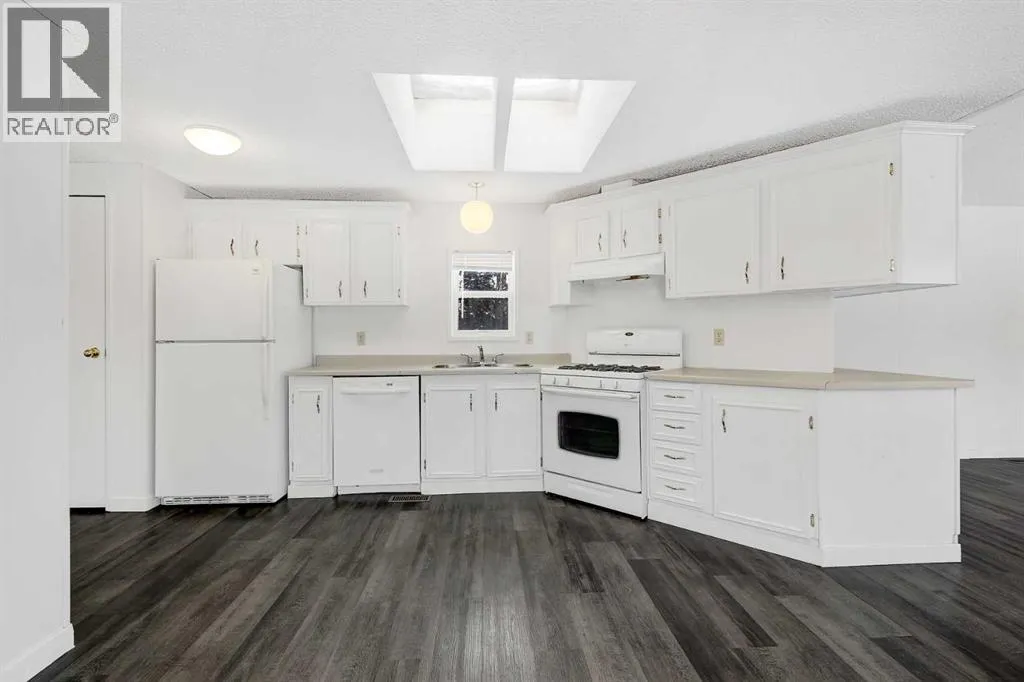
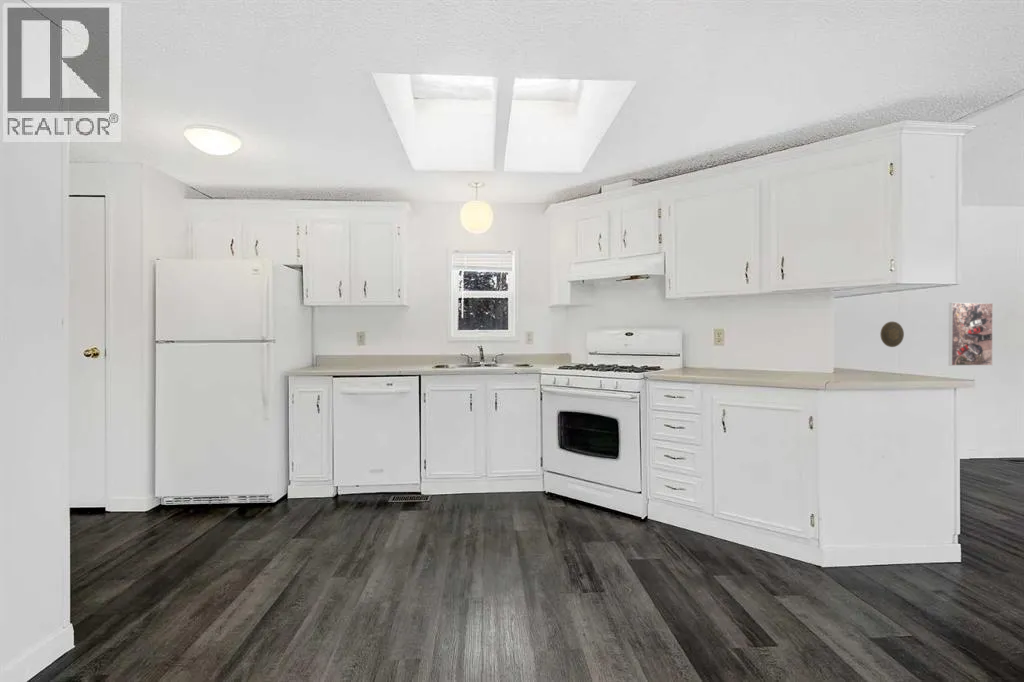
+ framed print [948,302,994,367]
+ decorative plate [879,321,905,348]
